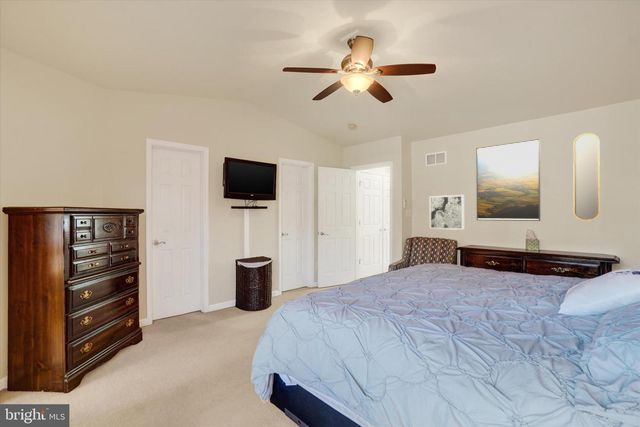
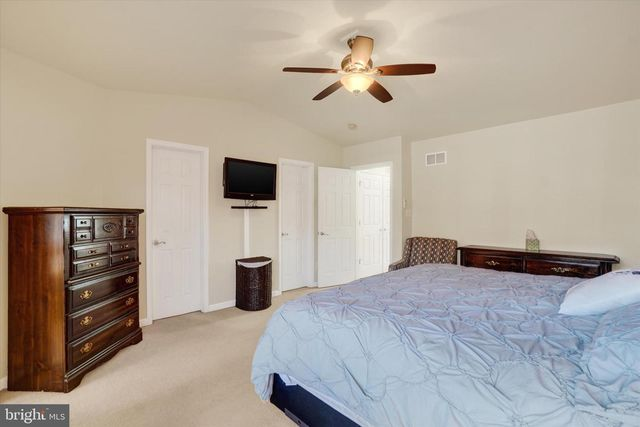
- home mirror [572,132,601,222]
- wall art [429,194,465,231]
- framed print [475,138,541,222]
